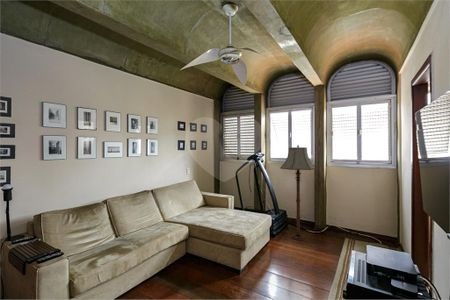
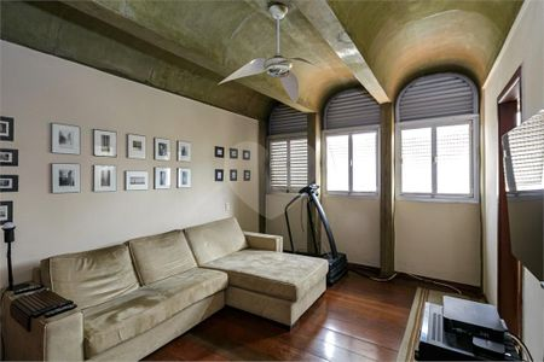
- floor lamp [279,145,317,241]
